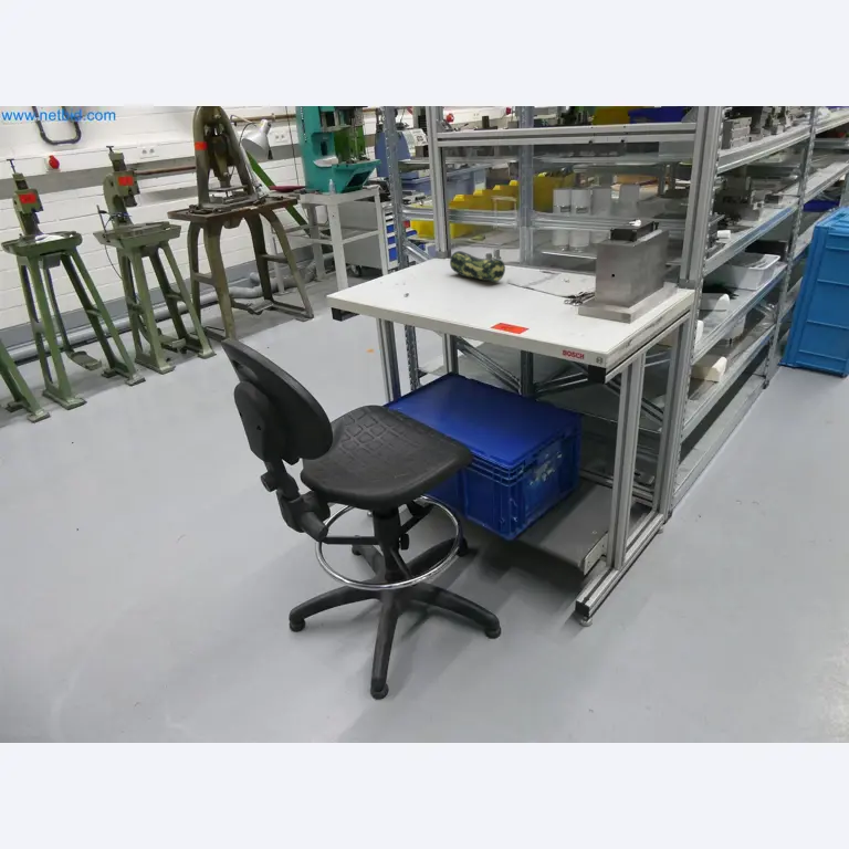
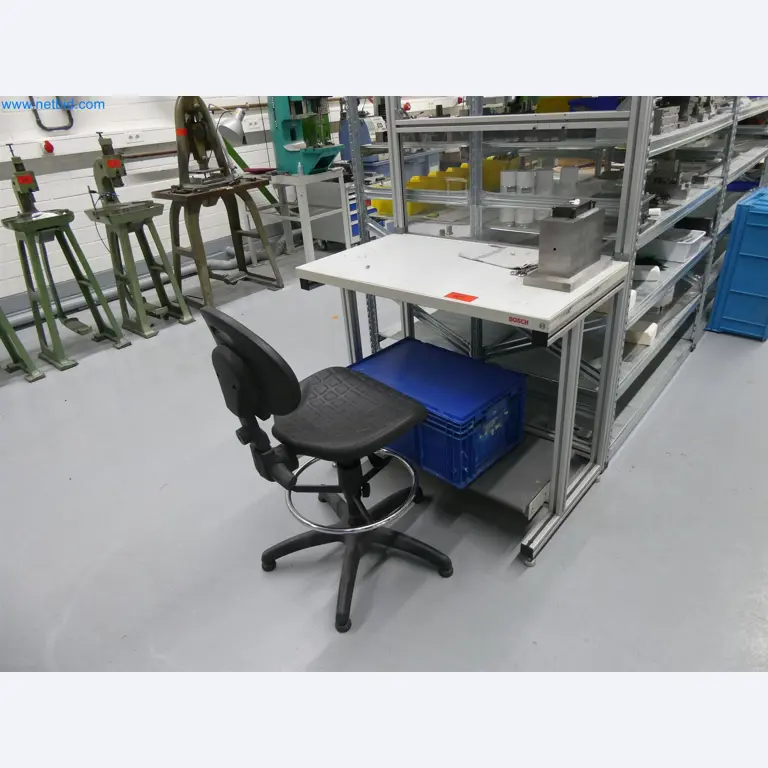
- pencil case [449,250,506,283]
